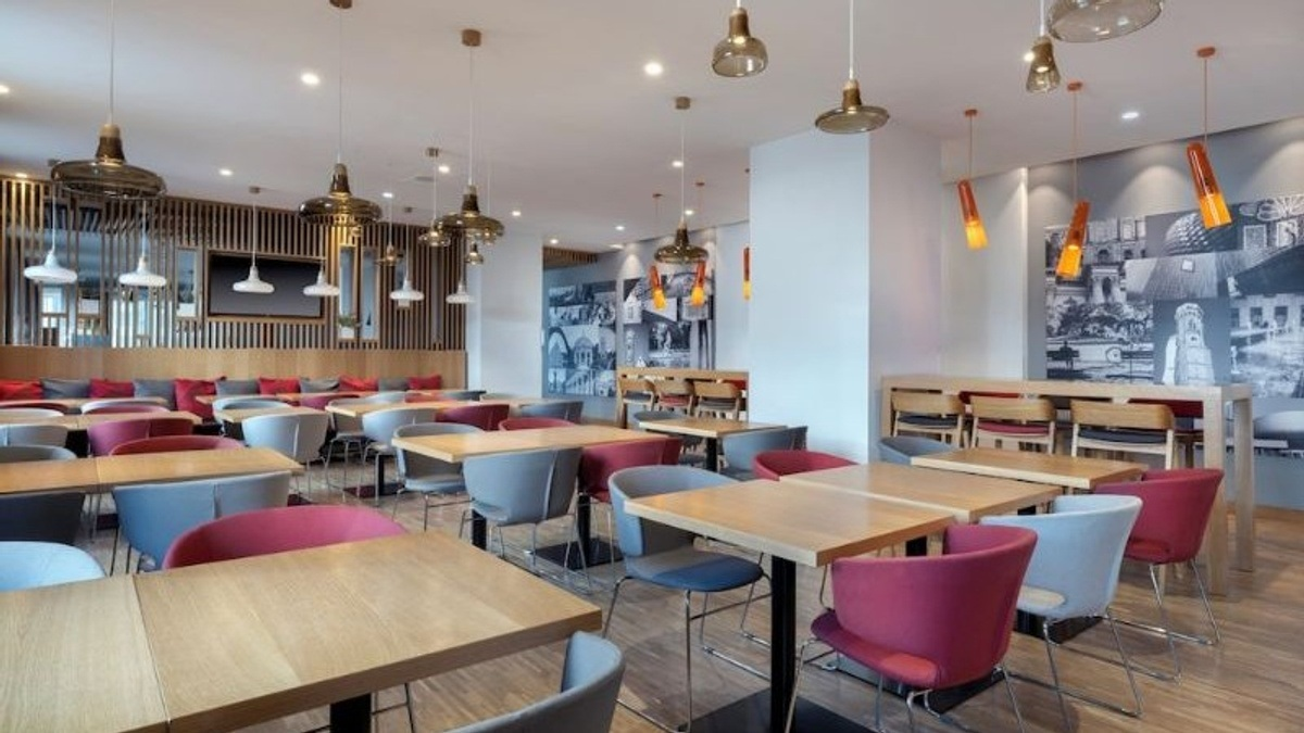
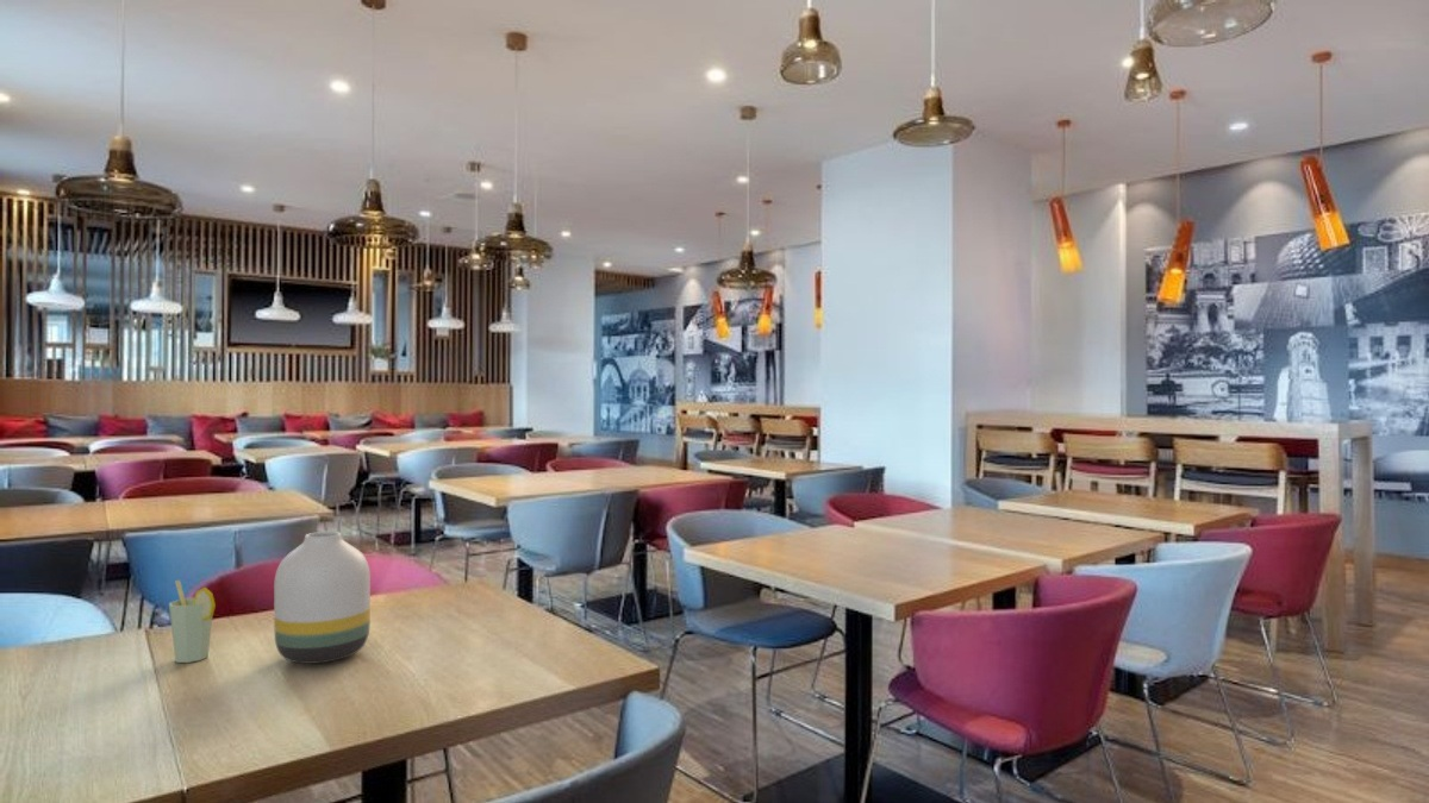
+ vase [273,531,372,665]
+ cup [168,578,217,664]
